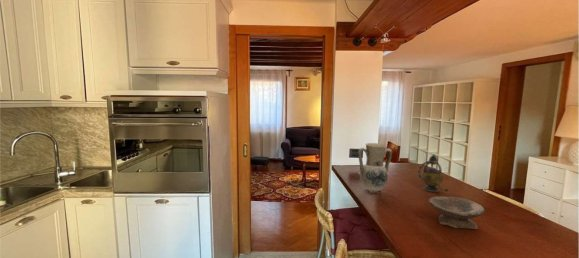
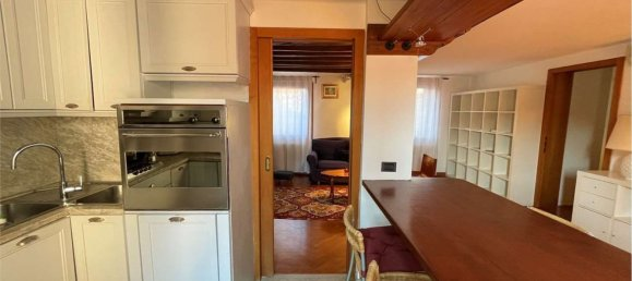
- teapot [417,153,450,193]
- vase [357,142,393,194]
- bowl [428,196,486,230]
